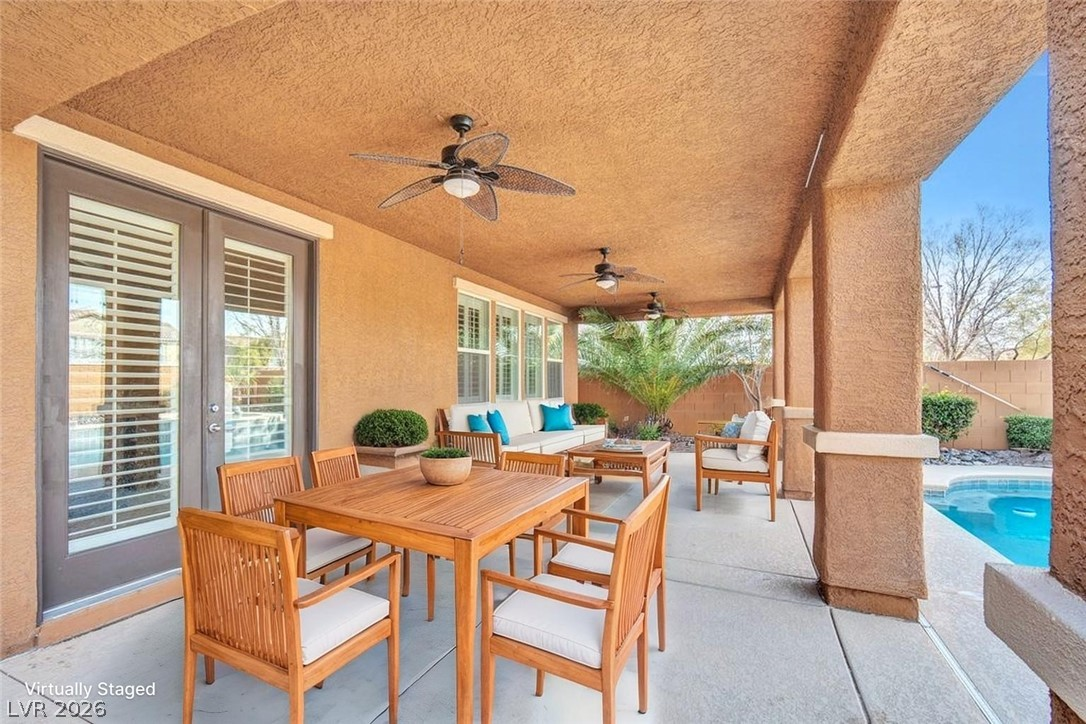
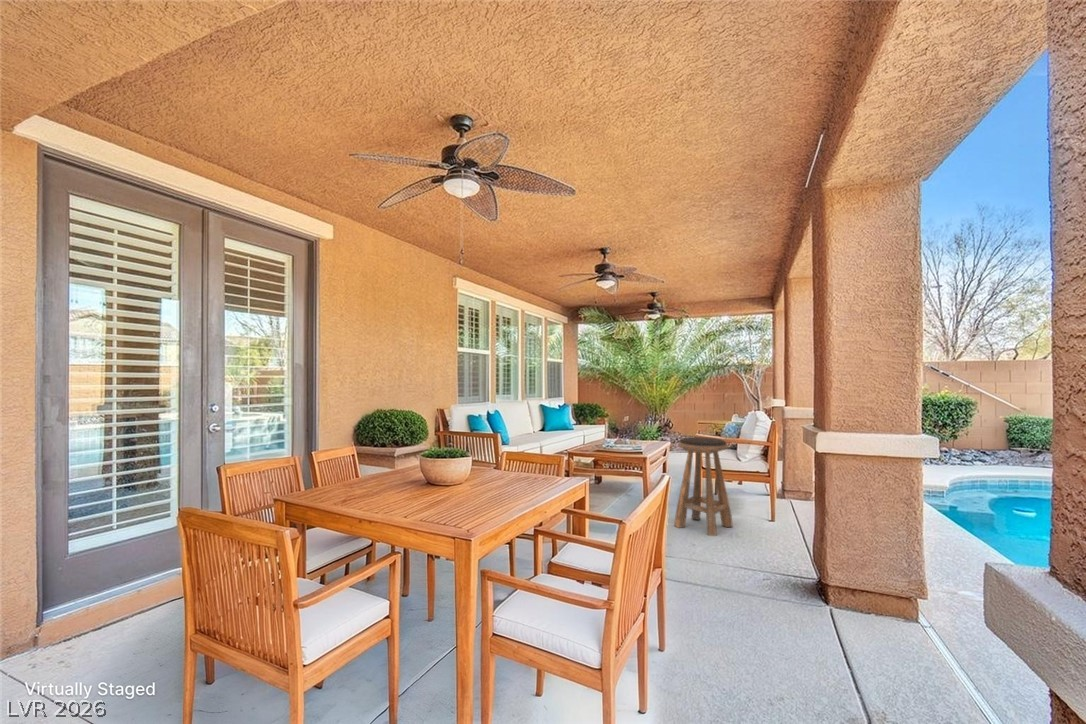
+ stool [673,436,734,537]
